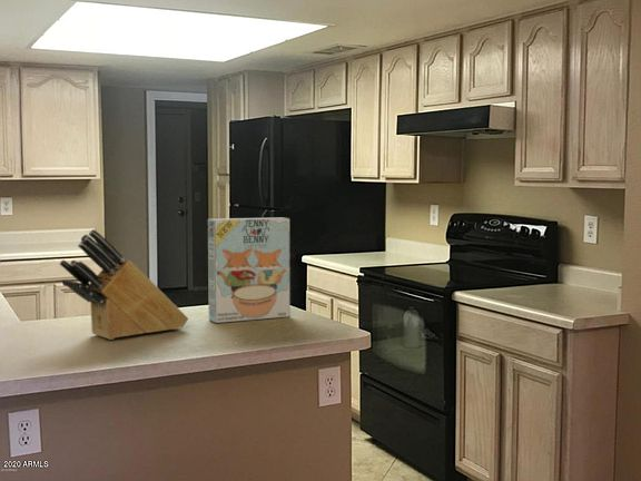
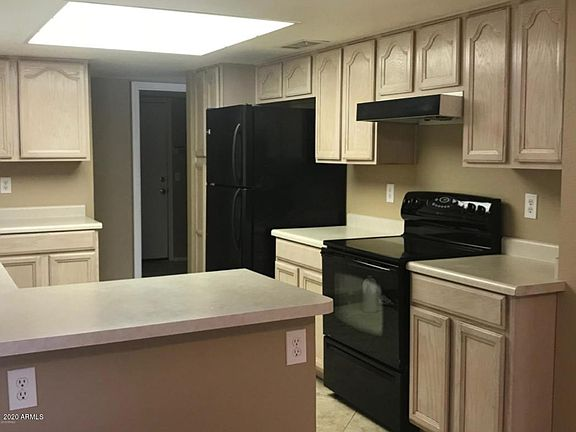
- cereal box [207,217,292,324]
- knife block [59,228,189,341]
